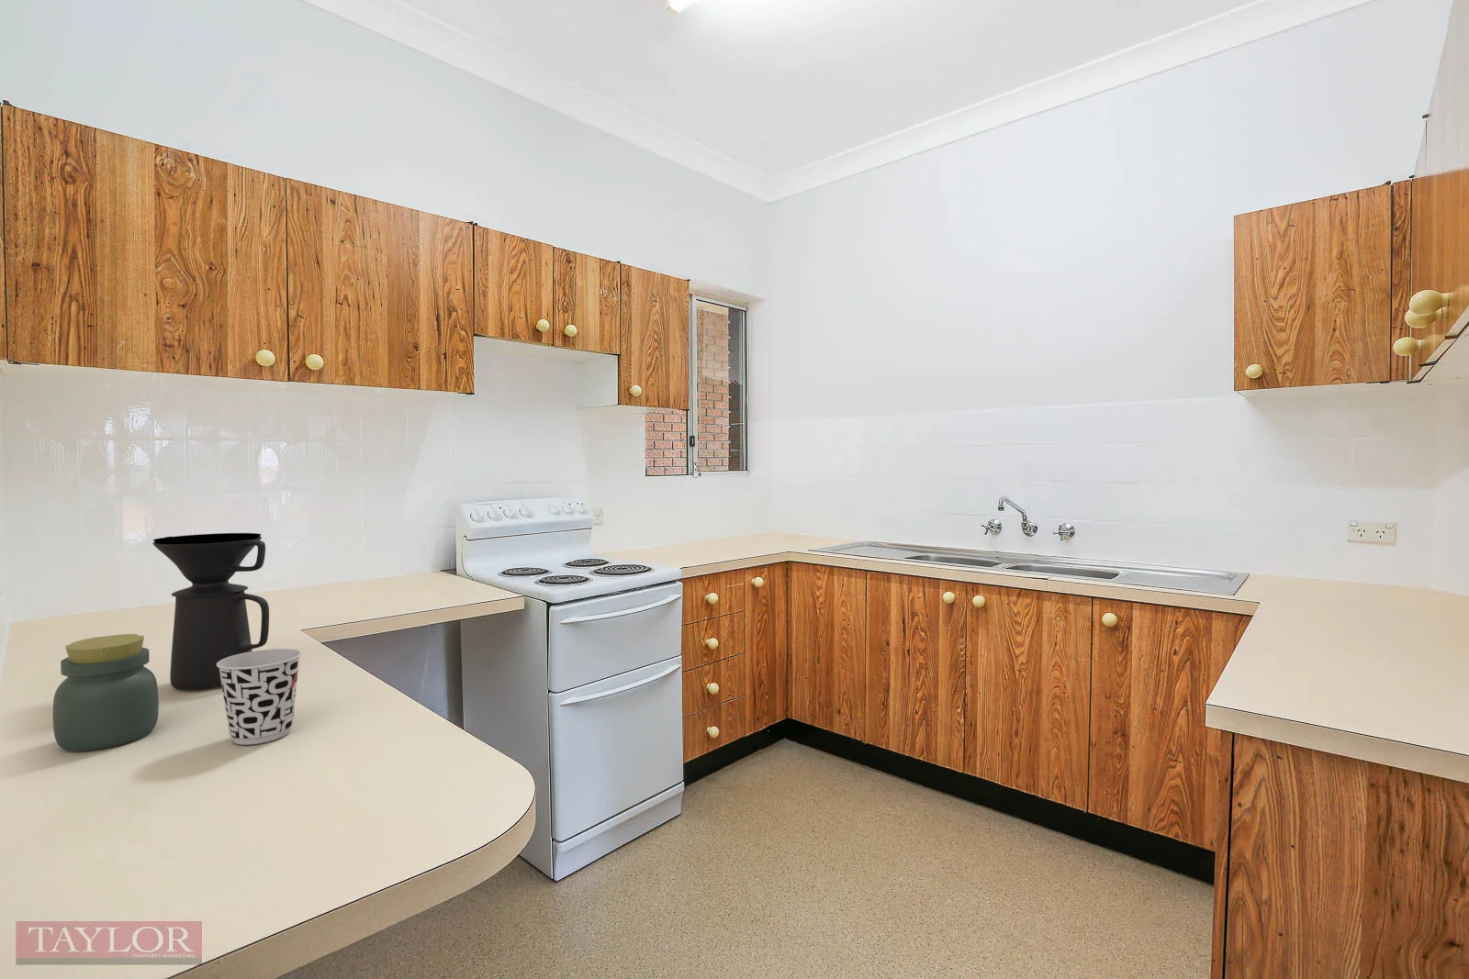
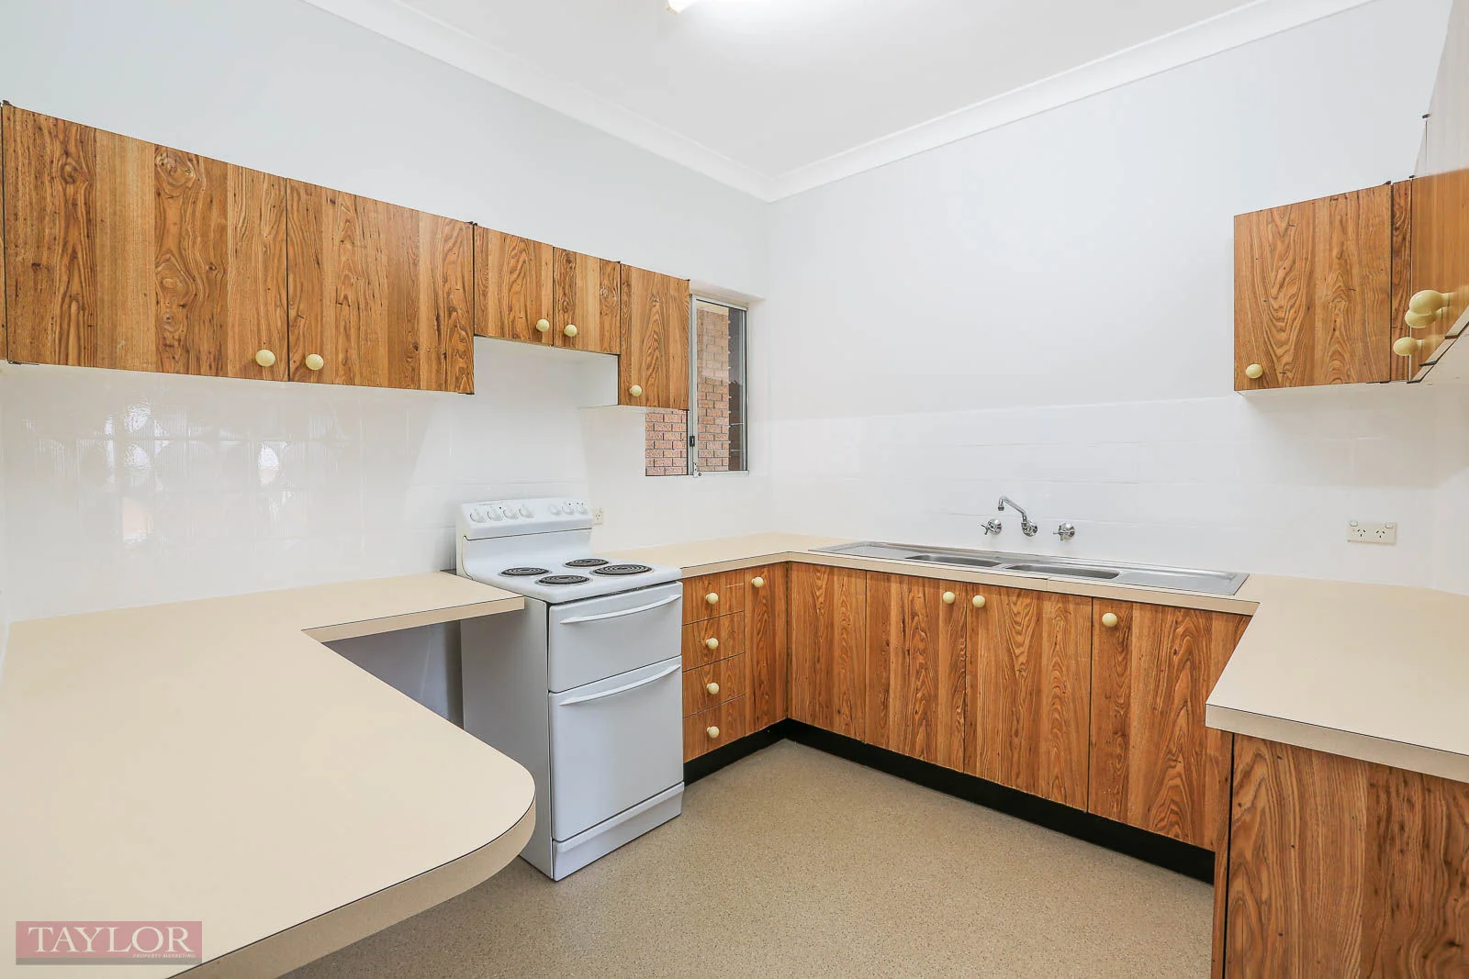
- jar [52,633,160,753]
- cup [216,648,302,745]
- coffee maker [152,532,270,691]
